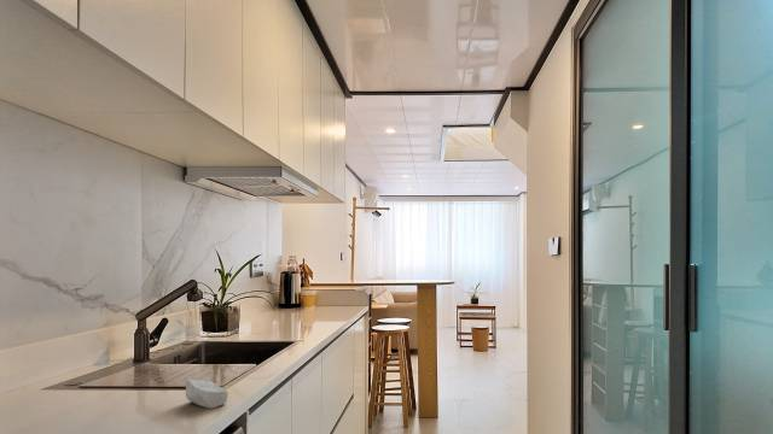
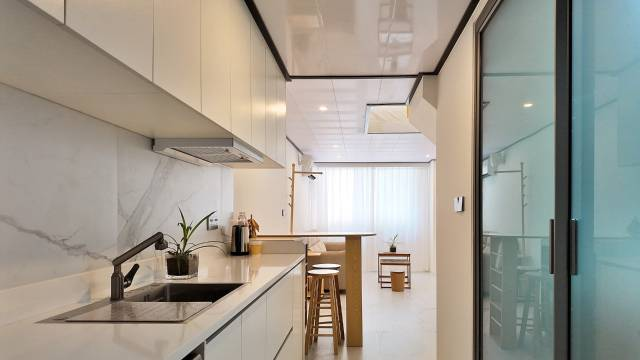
- soap bar [185,379,229,410]
